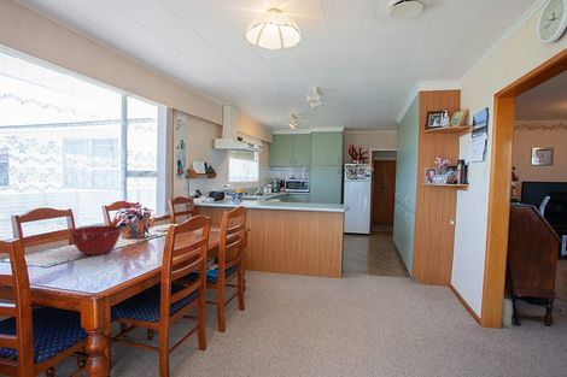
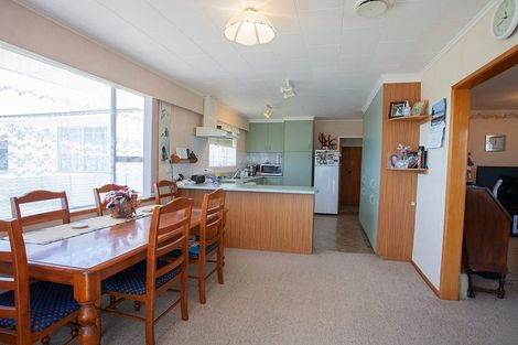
- mixing bowl [68,224,123,257]
